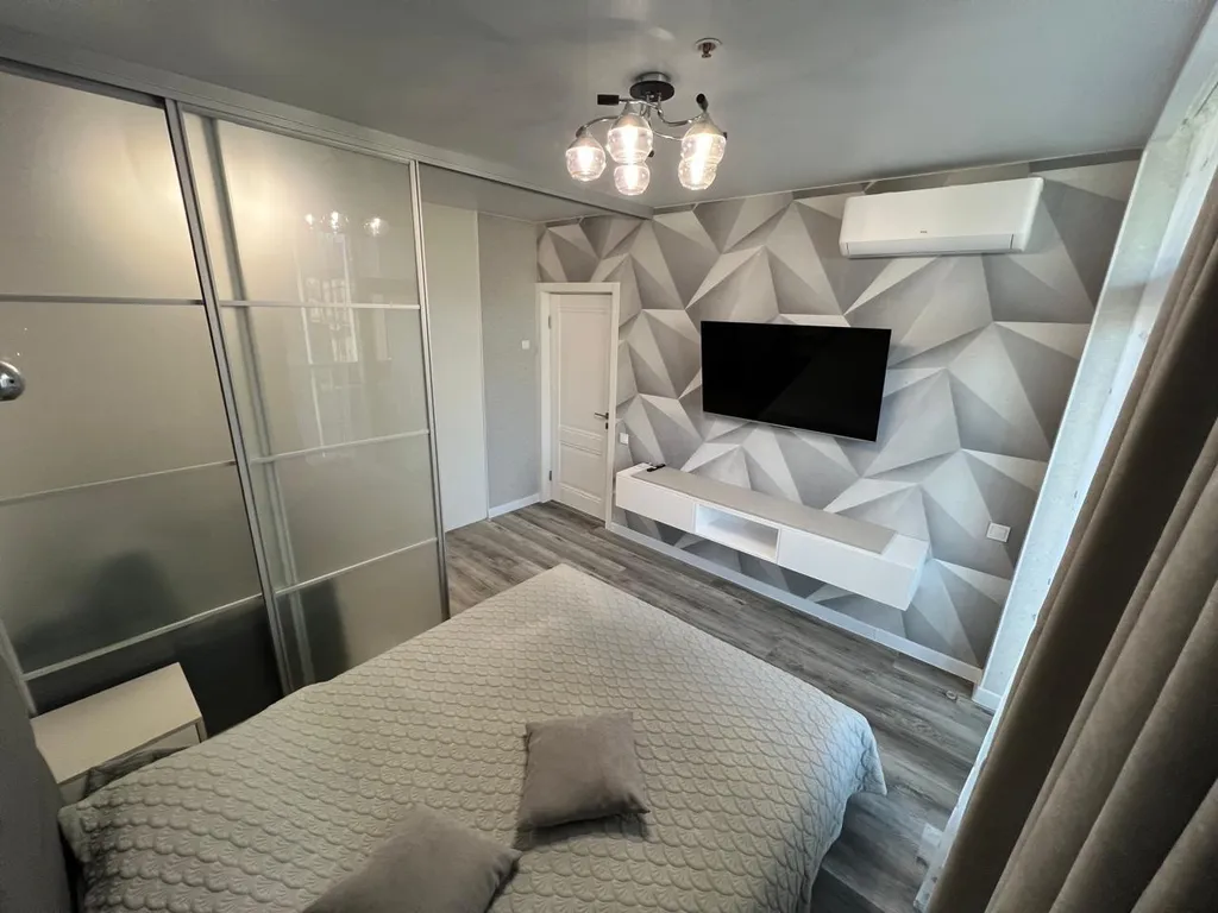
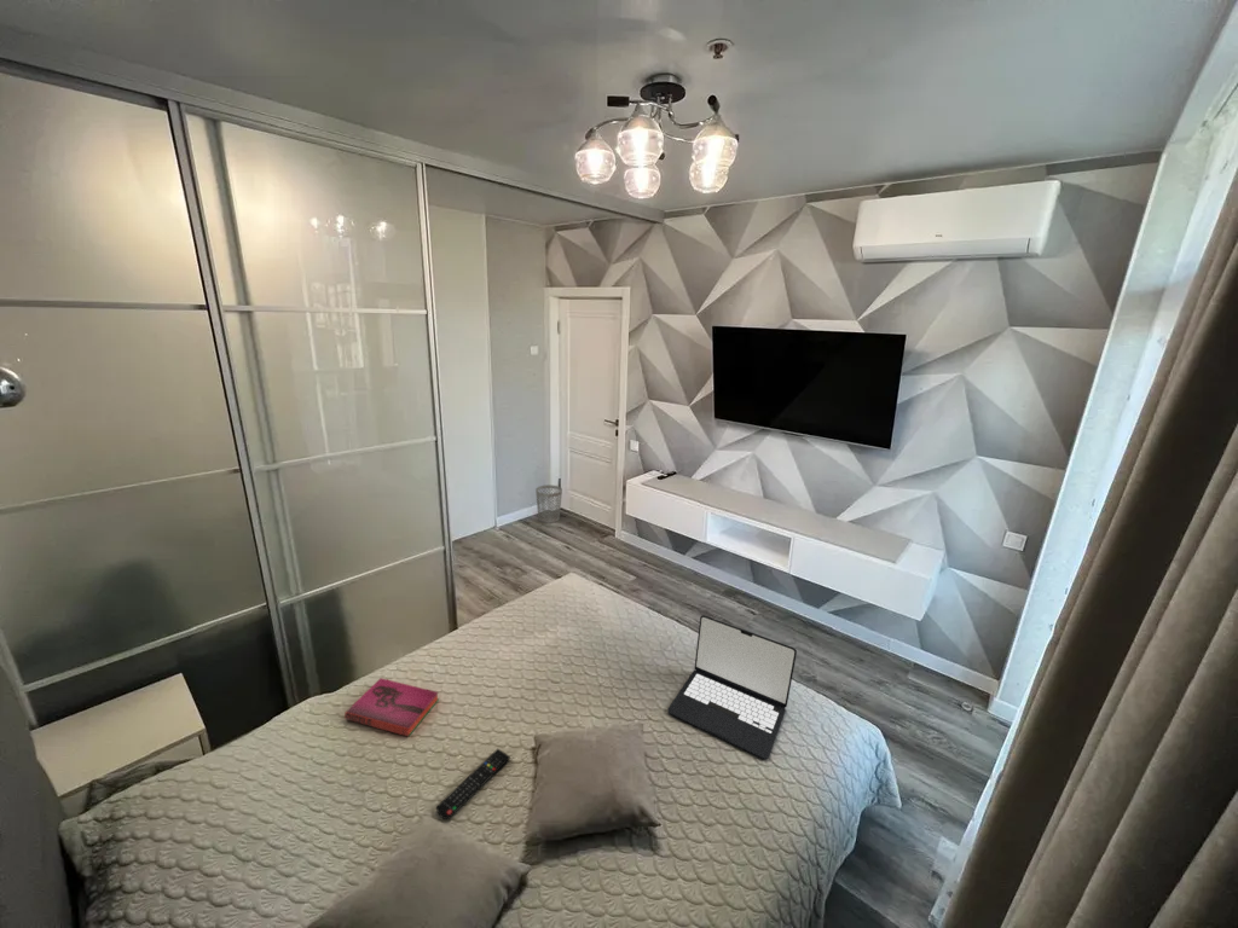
+ hardback book [343,677,440,737]
+ wastebasket [534,483,563,524]
+ laptop [666,614,798,760]
+ remote control [435,748,511,820]
